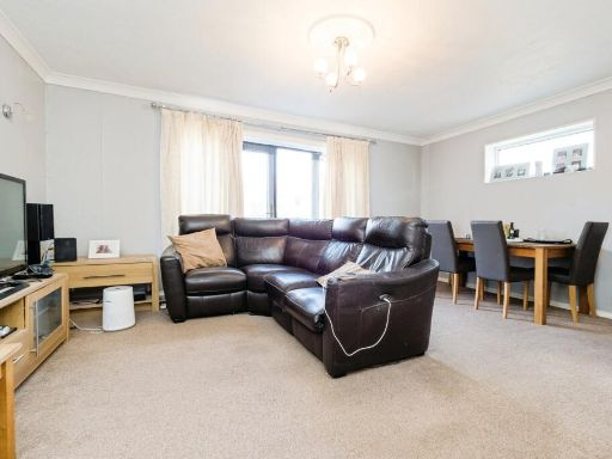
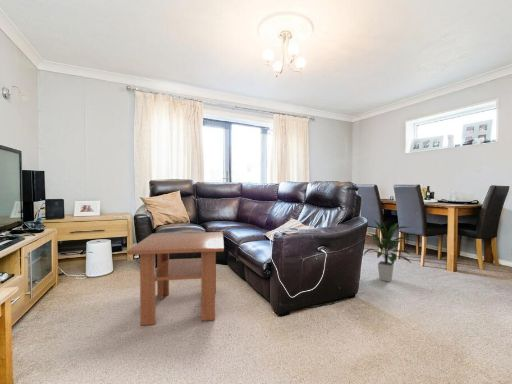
+ coffee table [126,231,225,326]
+ indoor plant [362,217,414,283]
